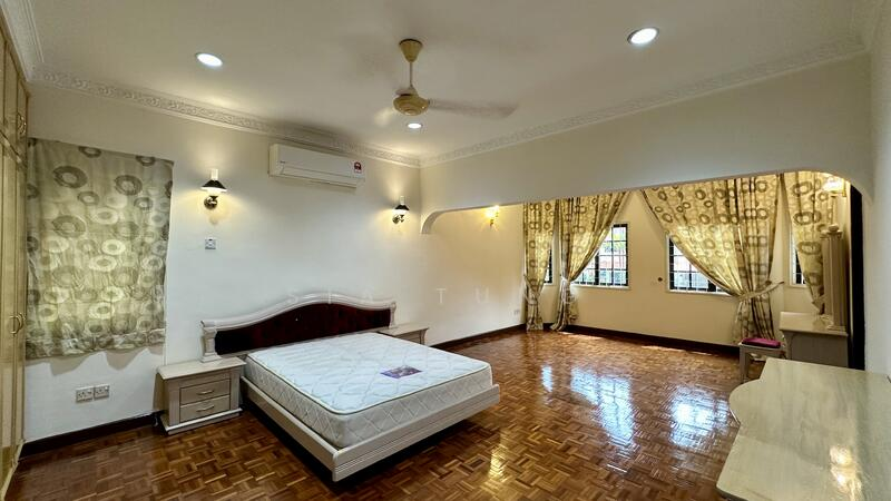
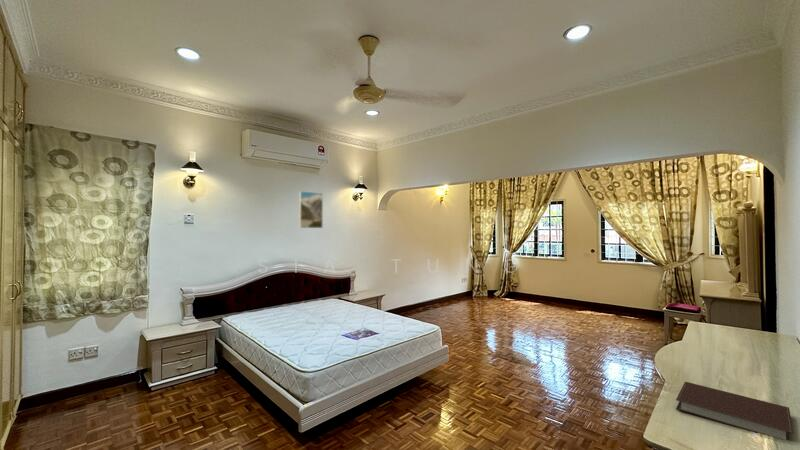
+ notebook [675,381,794,441]
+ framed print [298,190,324,229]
